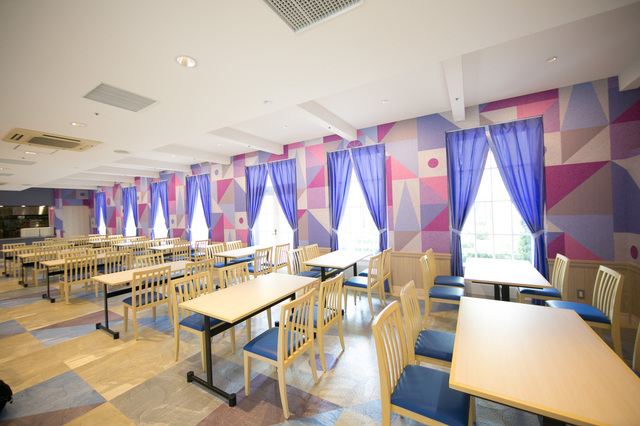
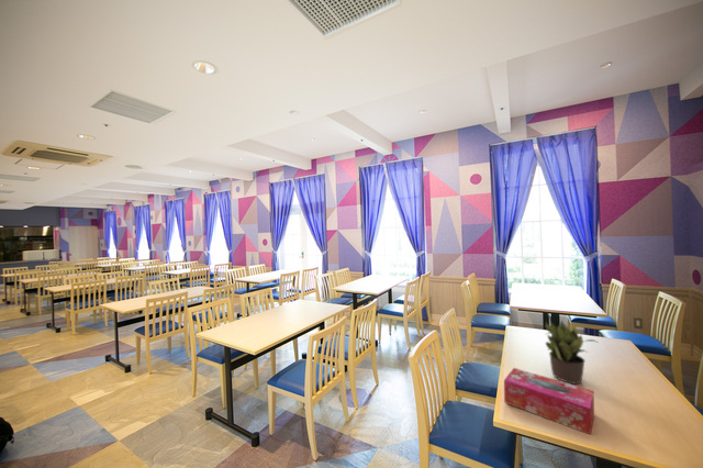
+ potted plant [545,319,598,386]
+ tissue box [503,367,595,436]
